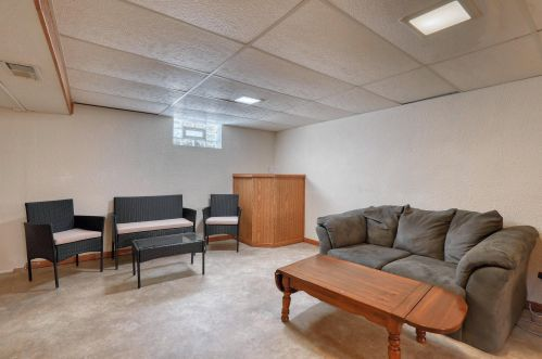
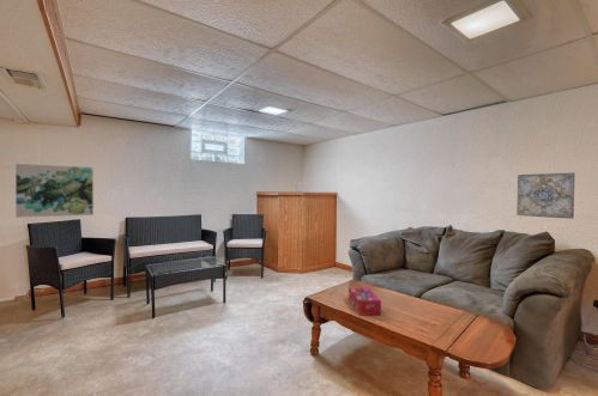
+ tissue box [348,286,382,317]
+ wall art [14,163,95,219]
+ wall art [515,171,576,220]
